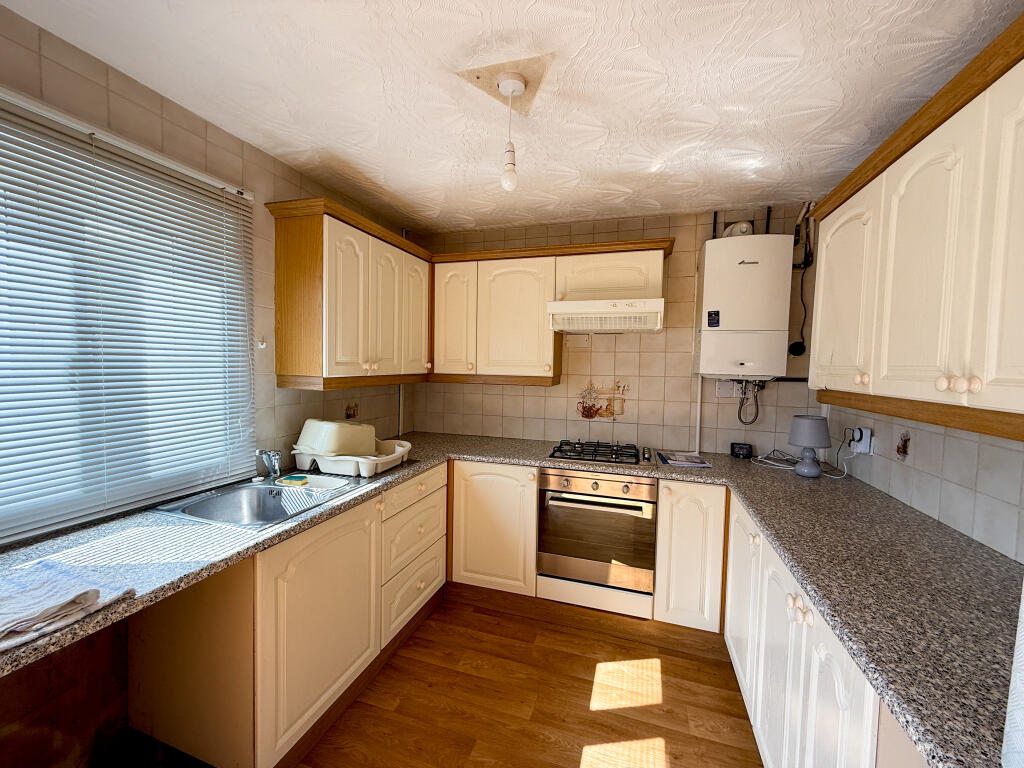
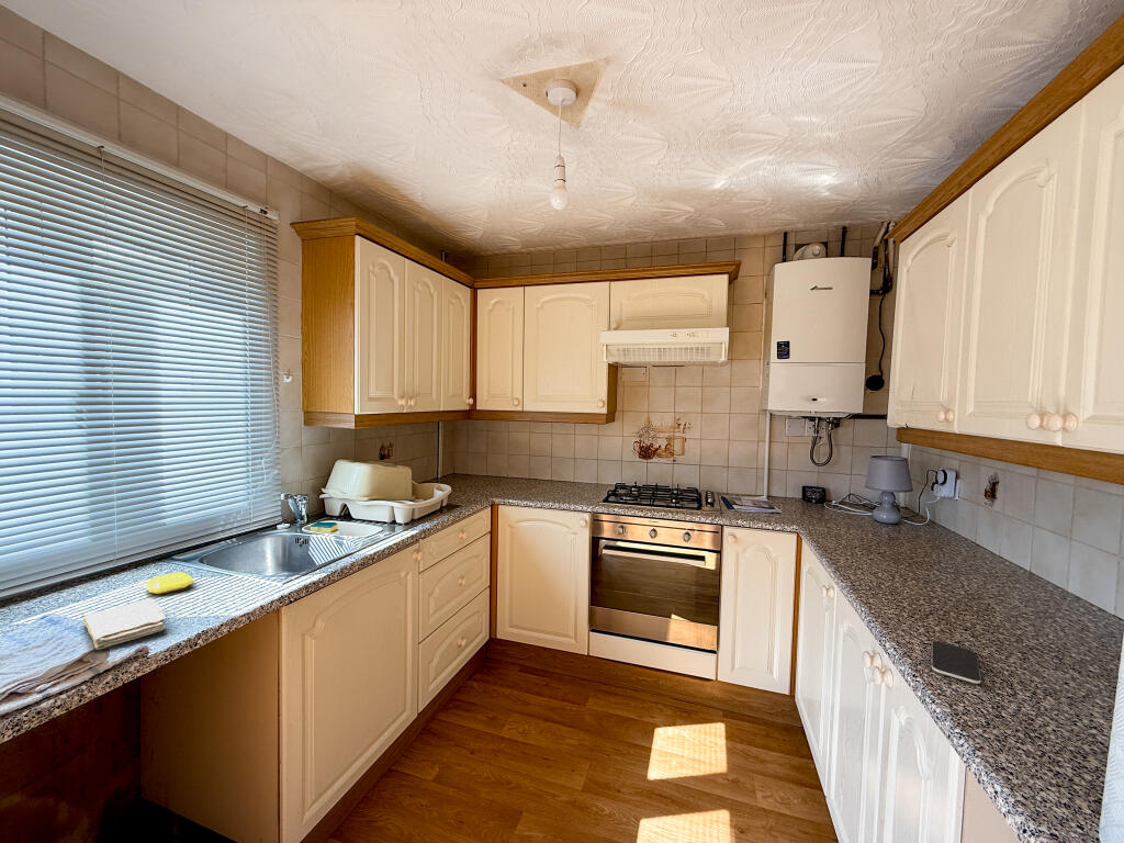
+ soap bar [144,571,194,595]
+ smartphone [931,640,982,685]
+ washcloth [82,597,167,651]
